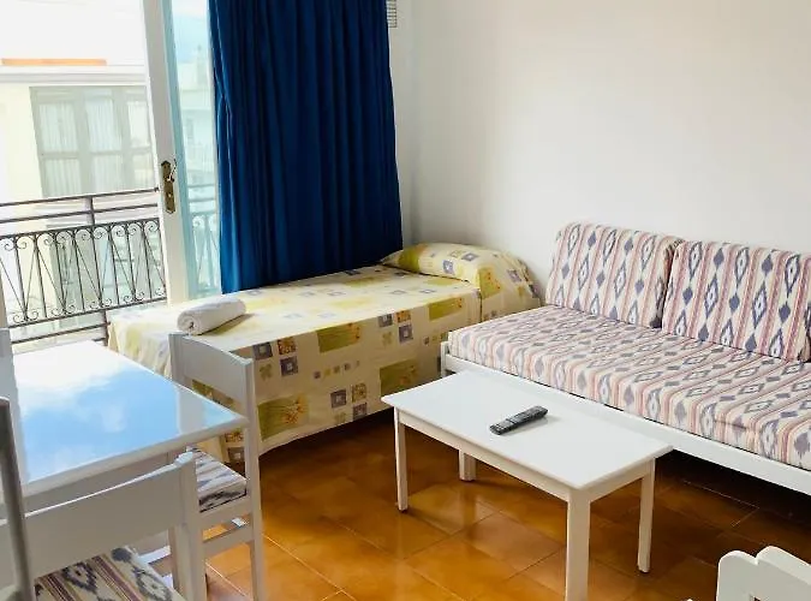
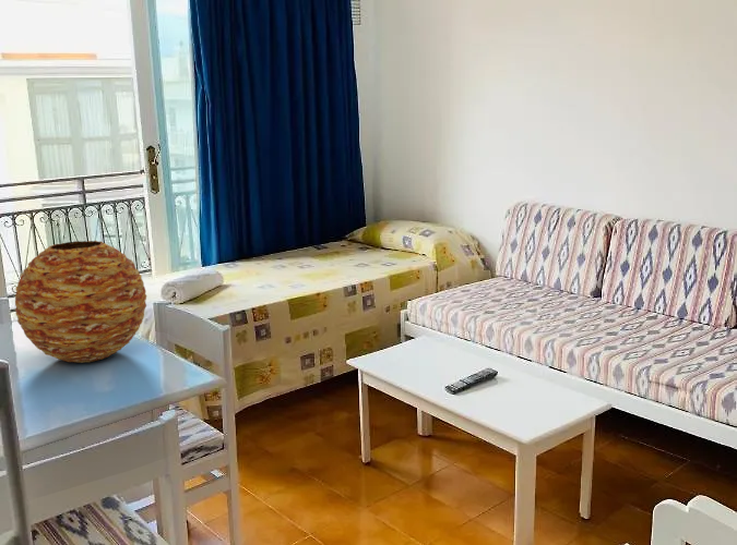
+ vase [14,240,147,364]
